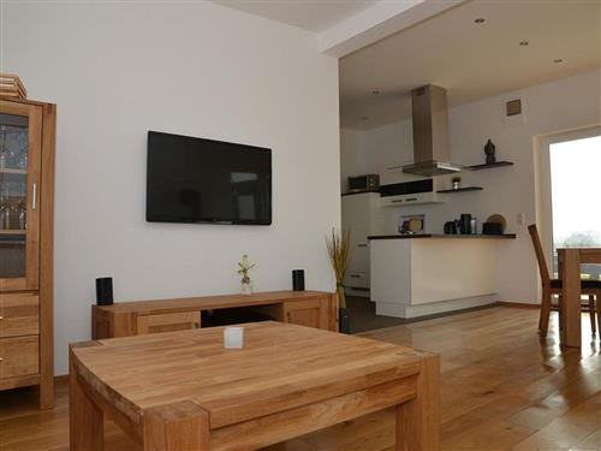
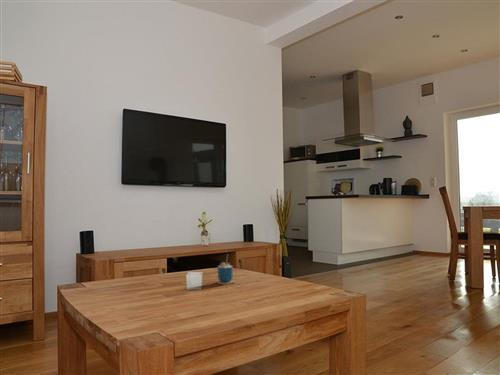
+ cup [214,254,237,286]
